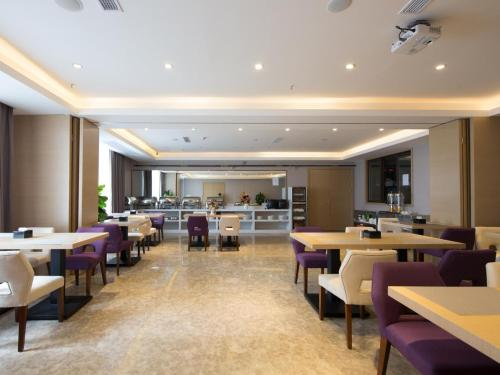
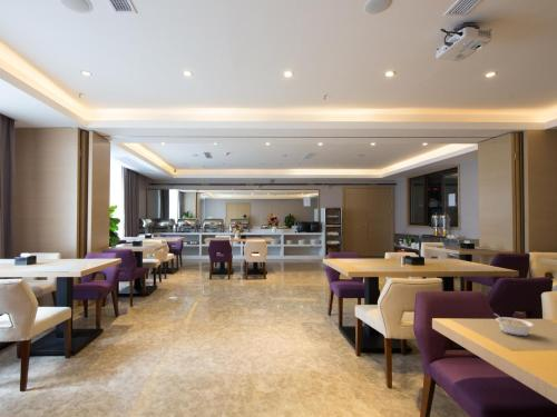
+ legume [492,312,535,337]
